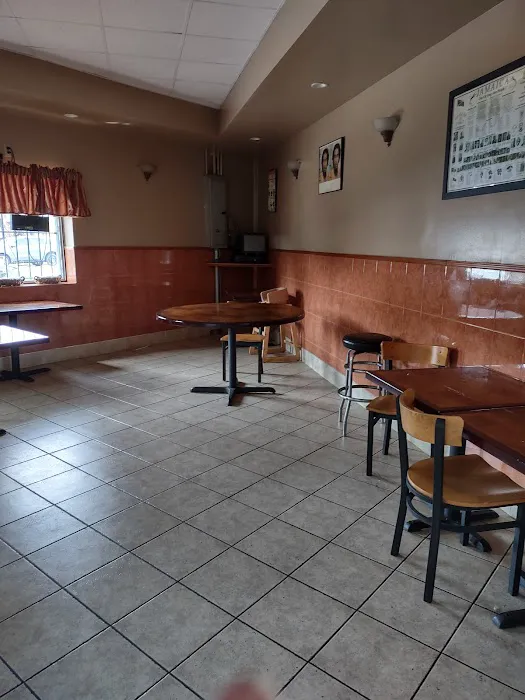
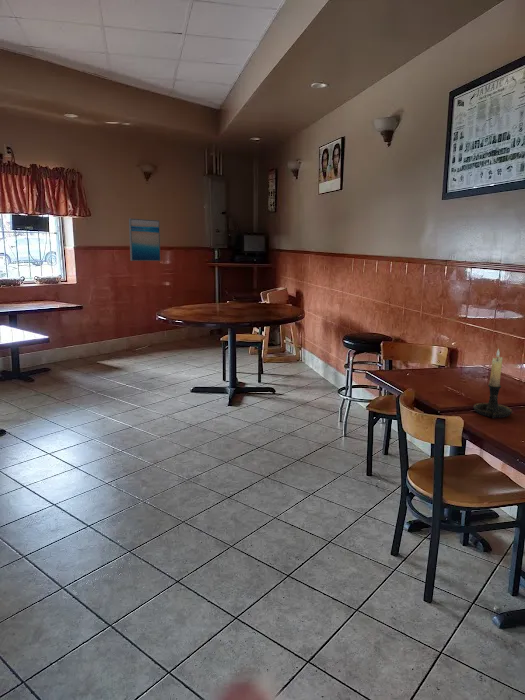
+ candle holder [472,347,513,420]
+ wall art [128,217,162,262]
